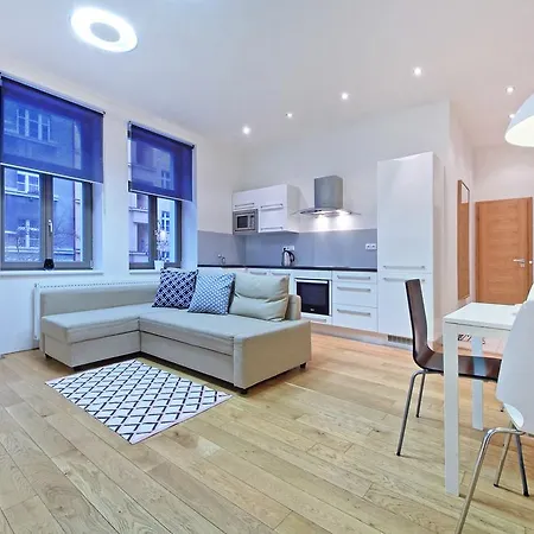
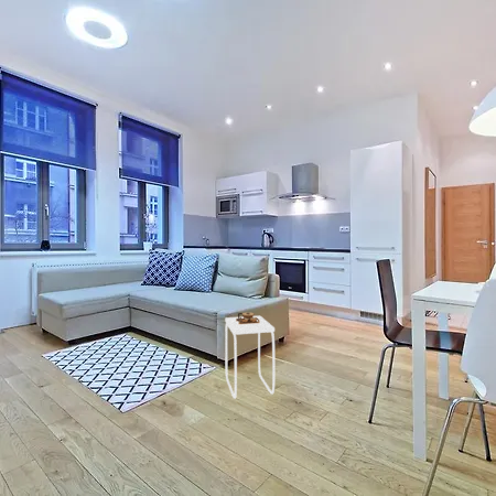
+ side table [224,312,276,400]
